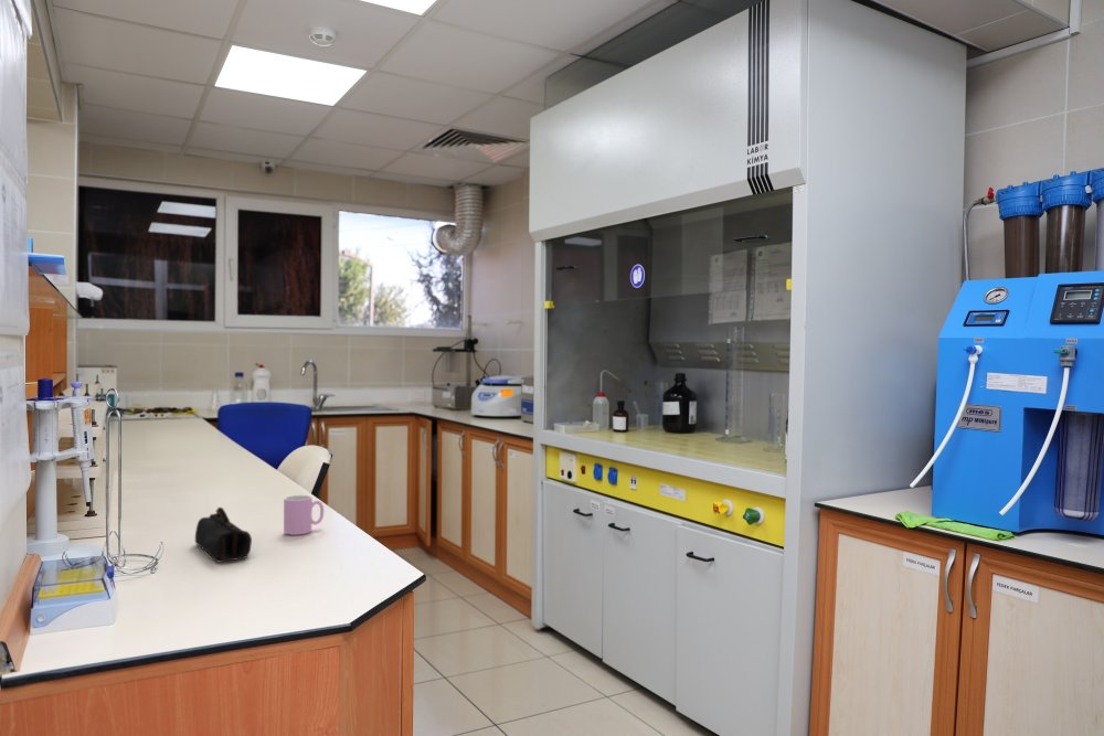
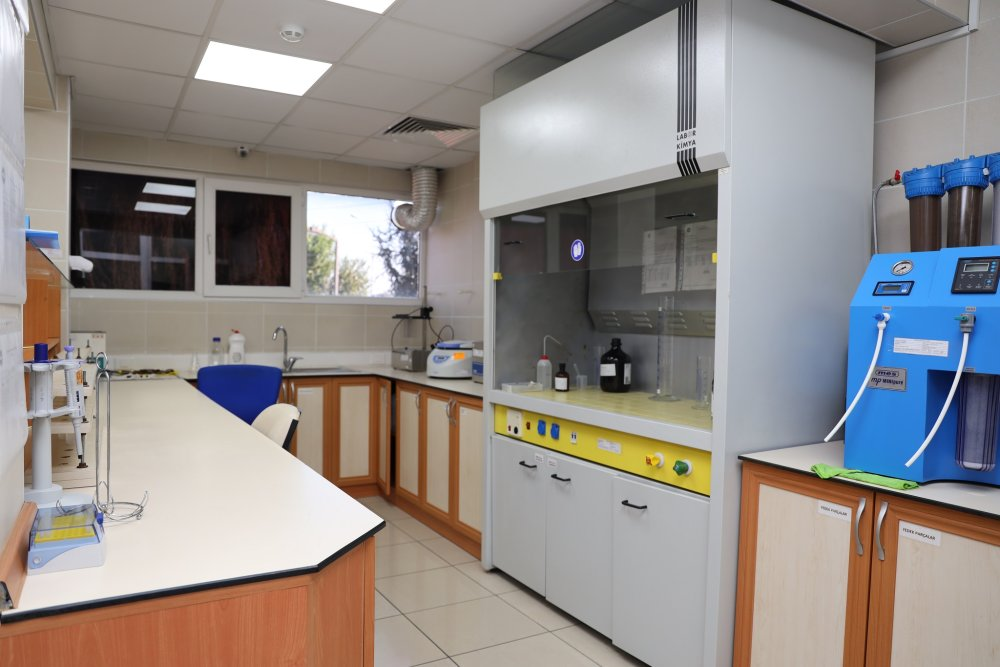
- pencil case [194,506,253,564]
- cup [283,494,325,535]
